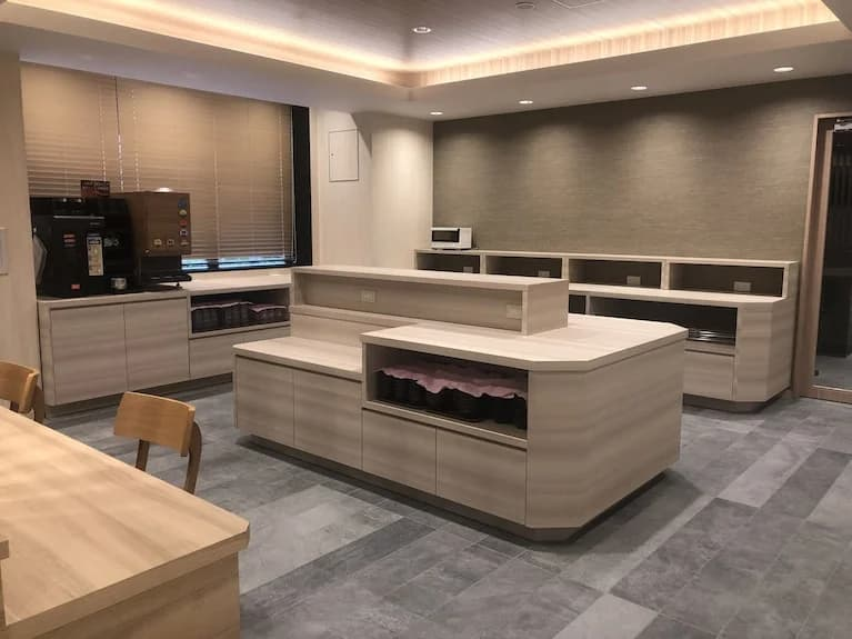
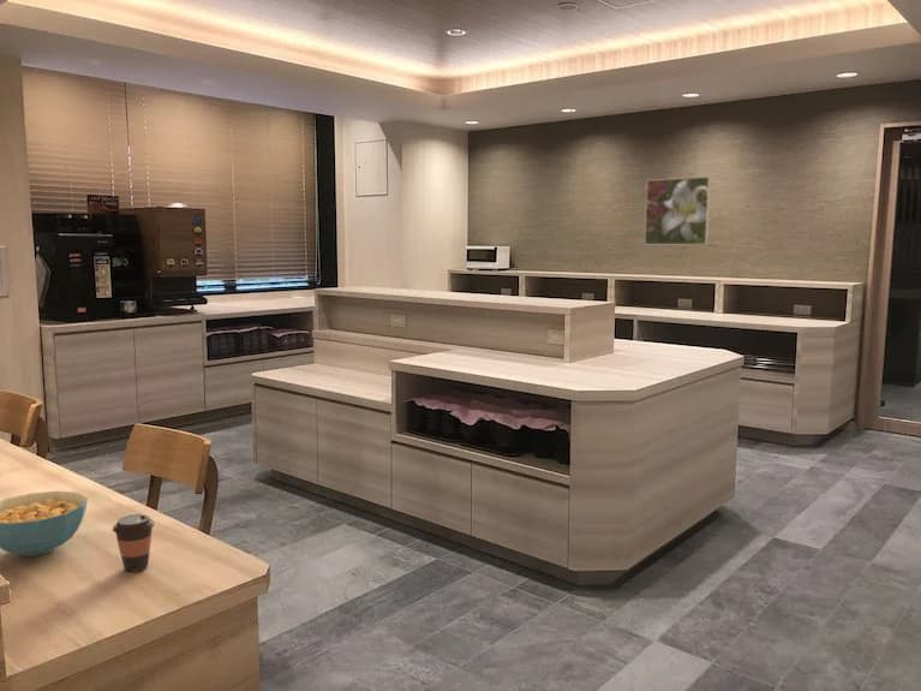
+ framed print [644,175,712,246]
+ cereal bowl [0,490,89,558]
+ coffee cup [112,513,156,573]
